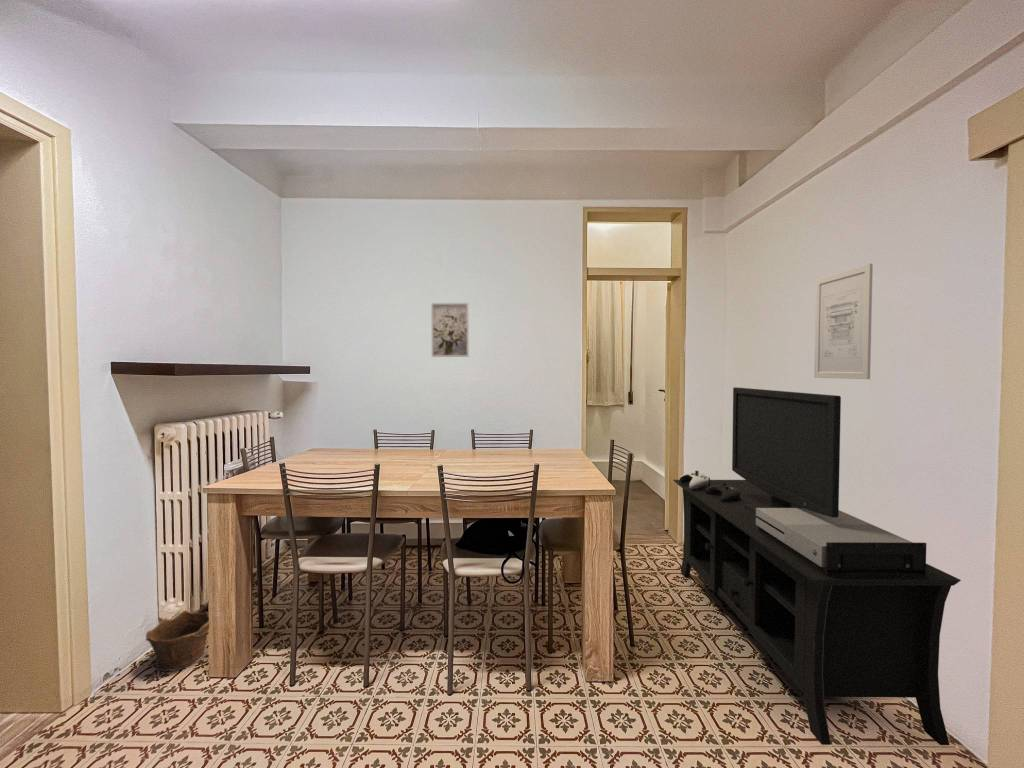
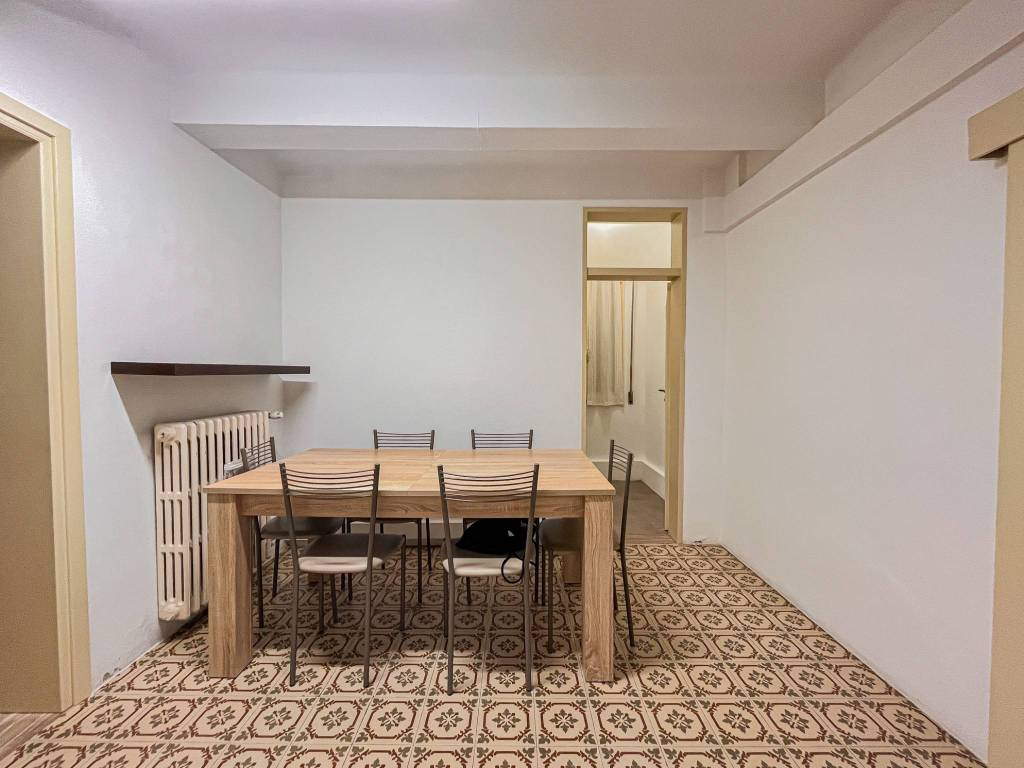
- wall art [813,263,874,380]
- wall art [430,302,470,358]
- media console [672,386,962,746]
- clay pot [145,609,210,672]
